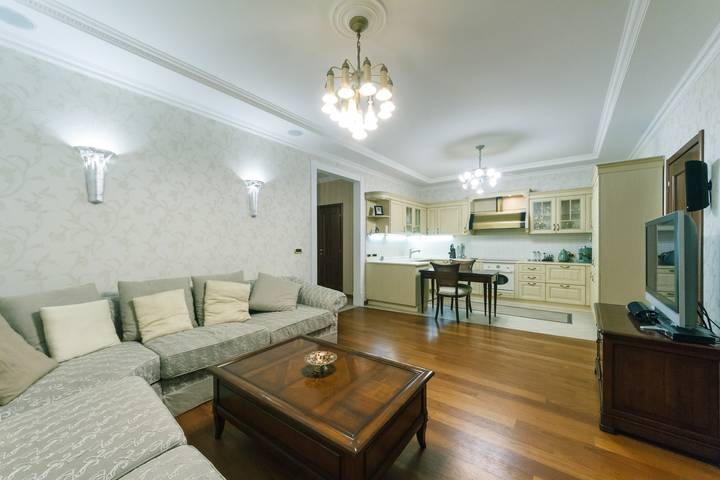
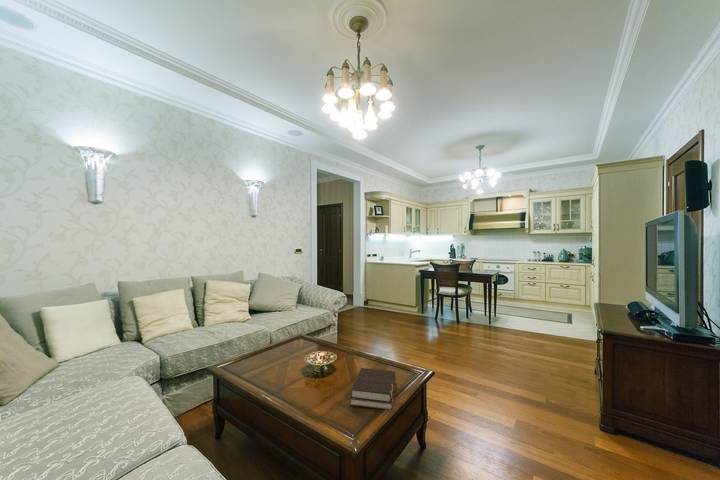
+ bible [348,367,397,411]
